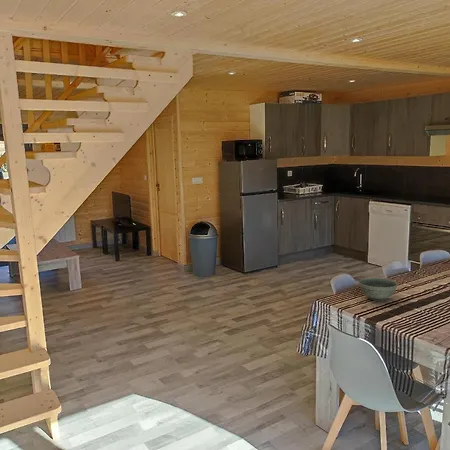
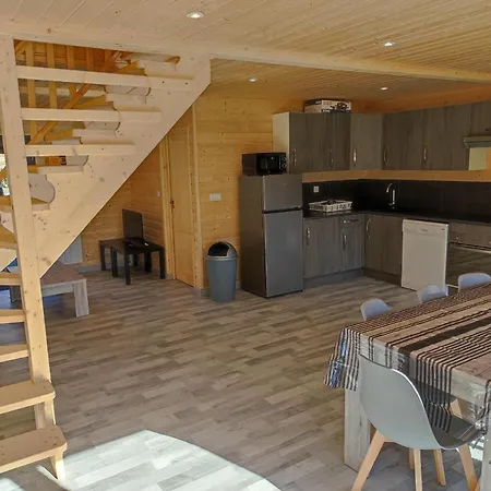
- bowl [358,277,399,302]
